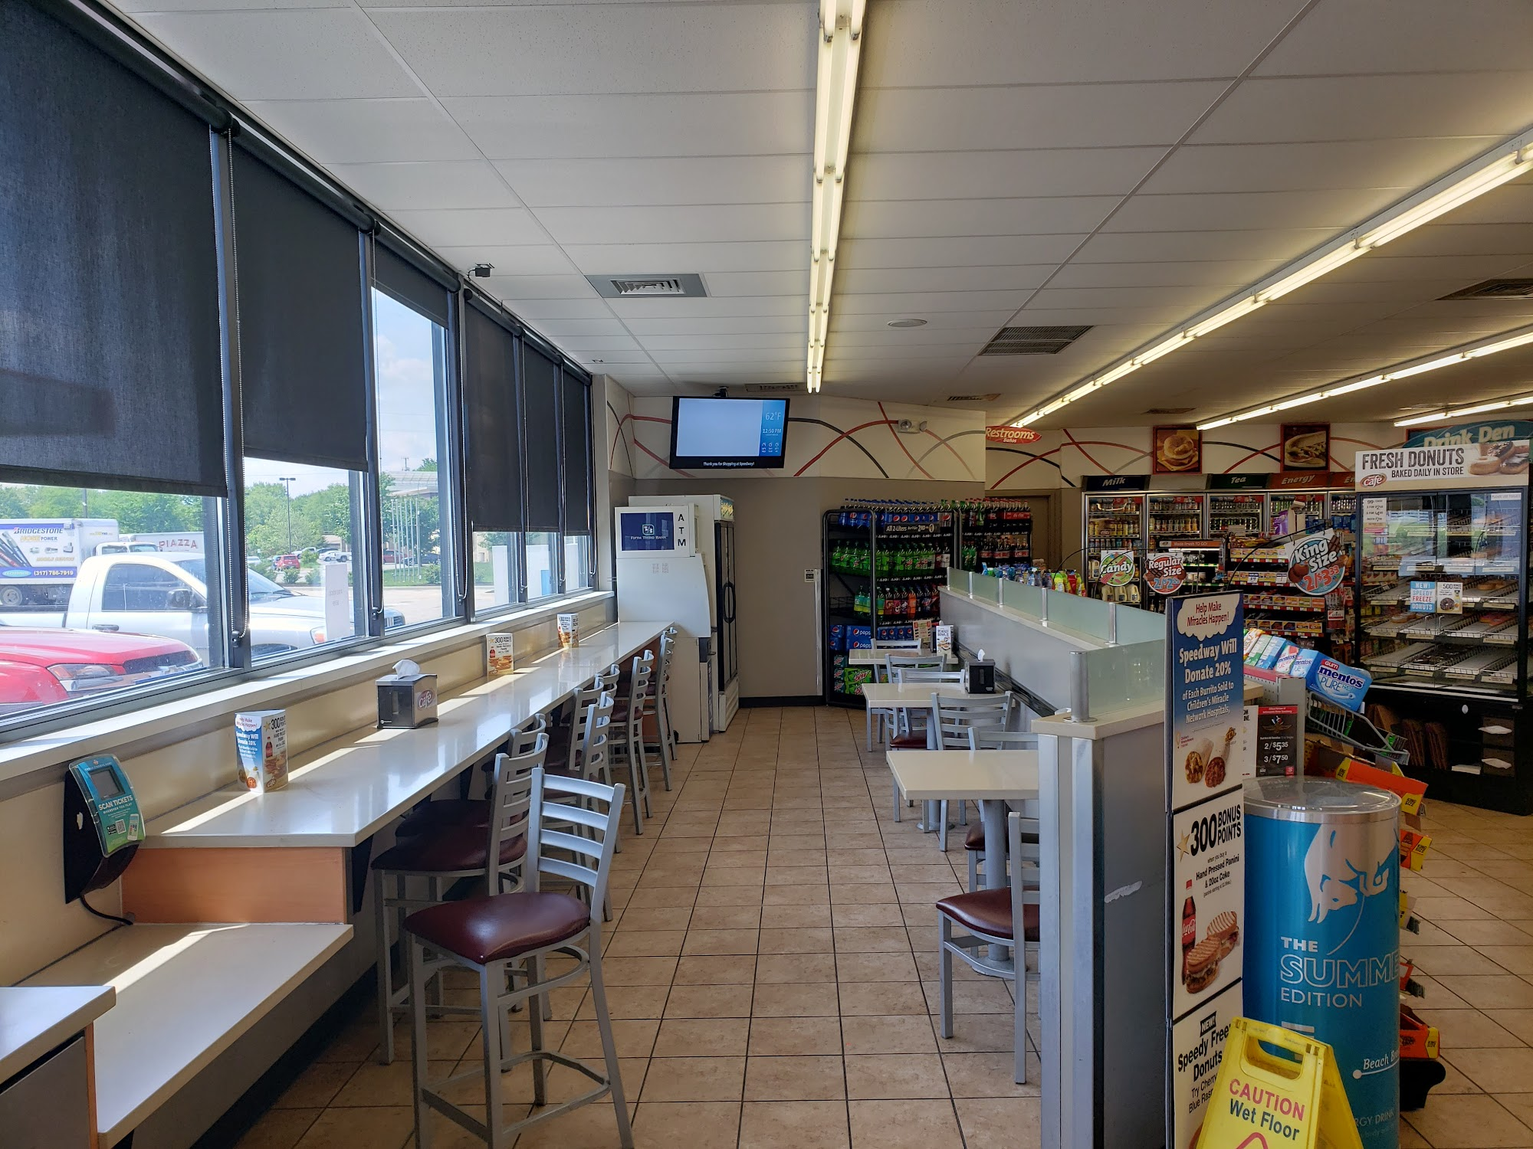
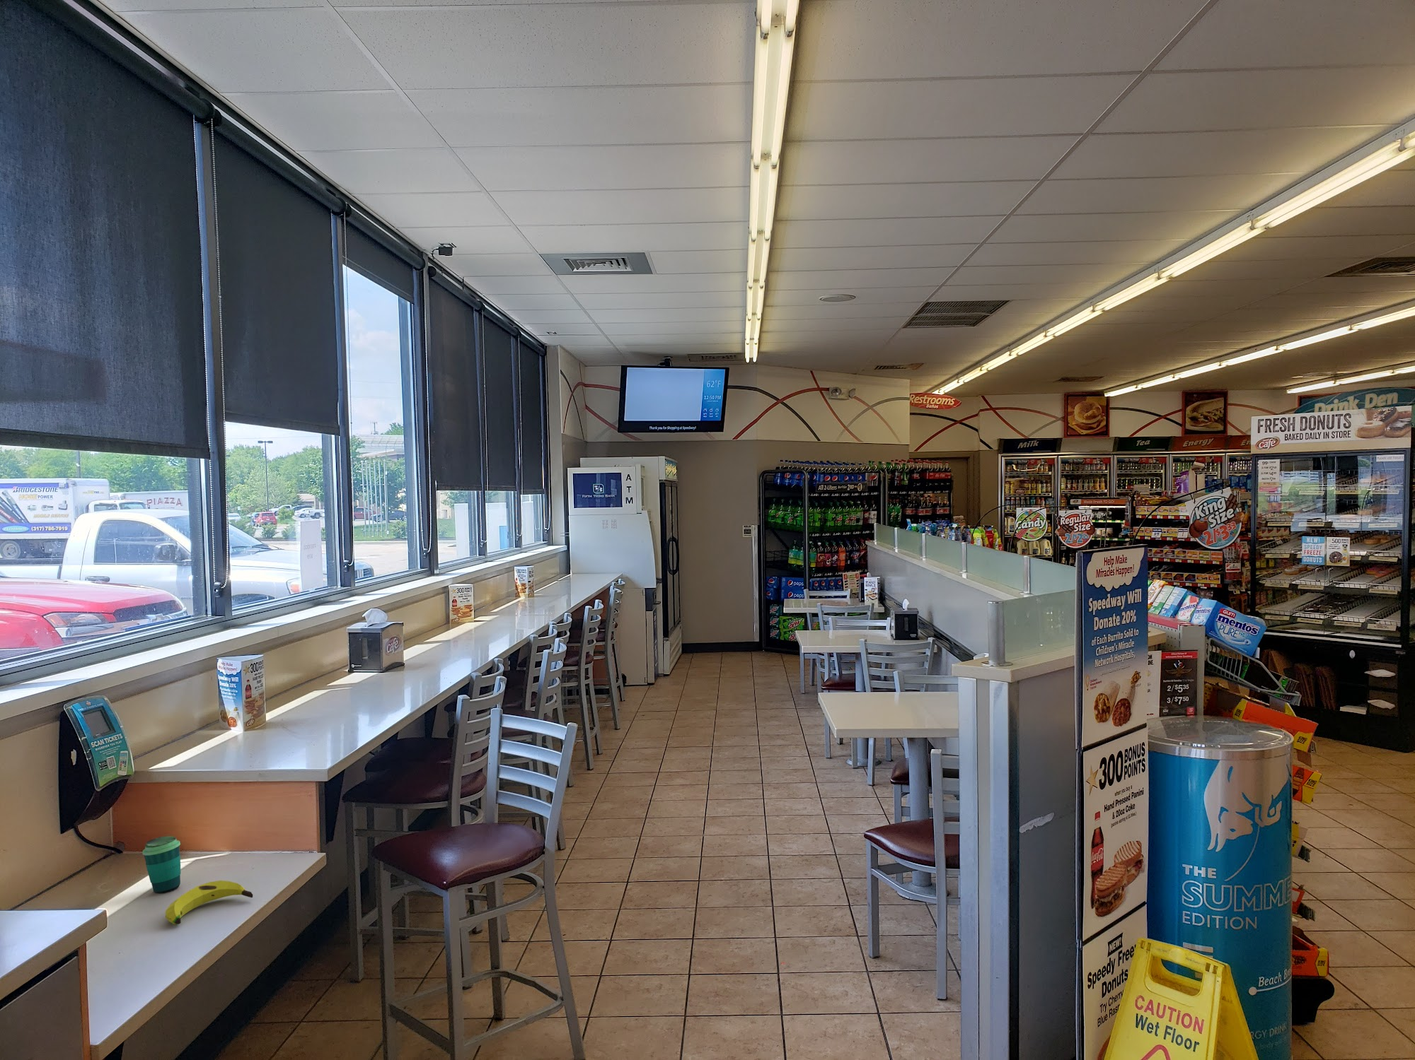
+ cup [142,835,182,894]
+ banana [165,880,253,925]
